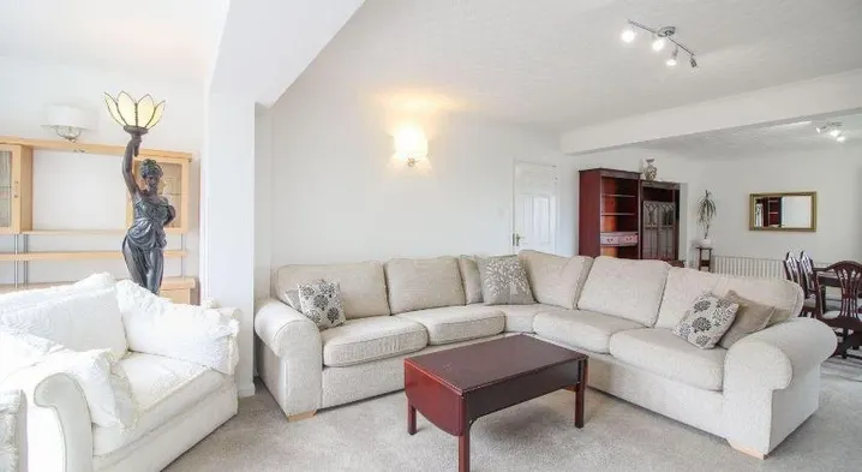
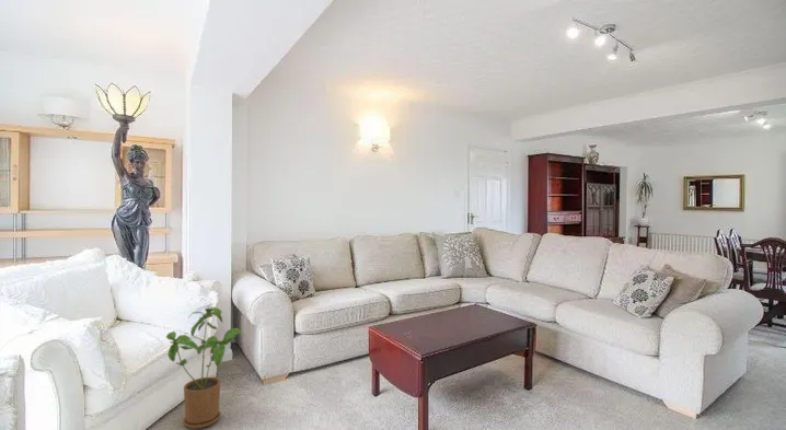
+ house plant [165,306,246,430]
